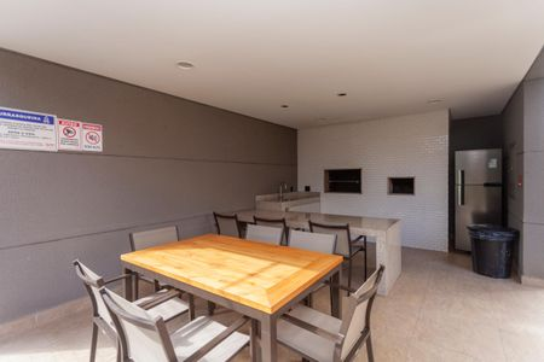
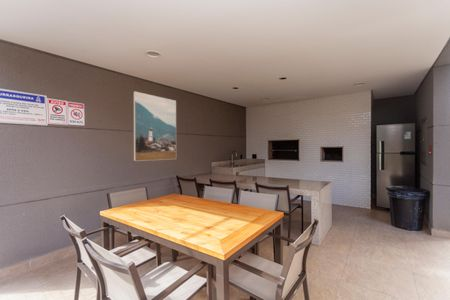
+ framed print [133,90,177,162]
